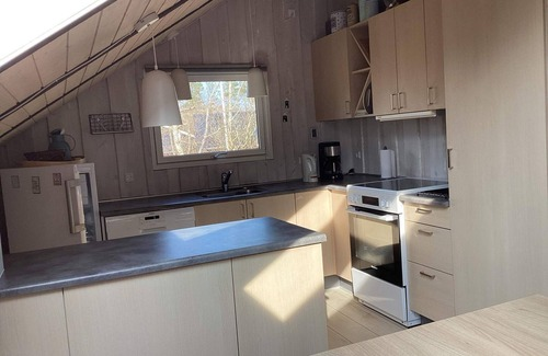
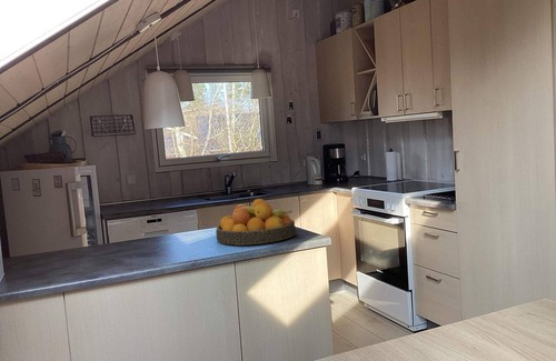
+ fruit bowl [215,198,297,245]
